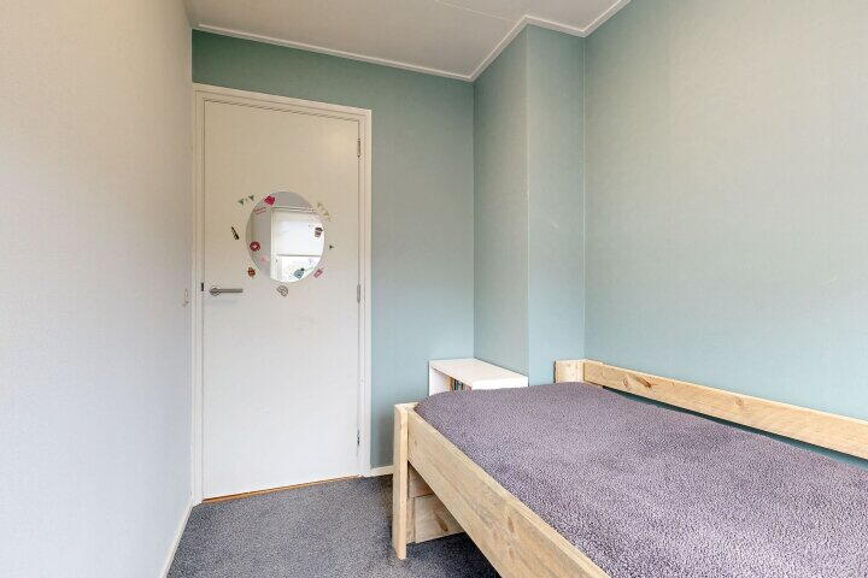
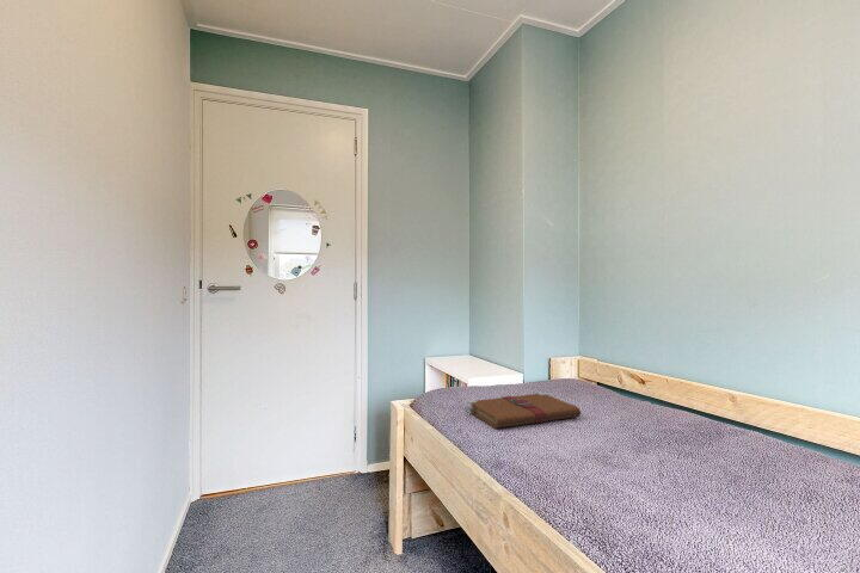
+ book [466,392,582,429]
